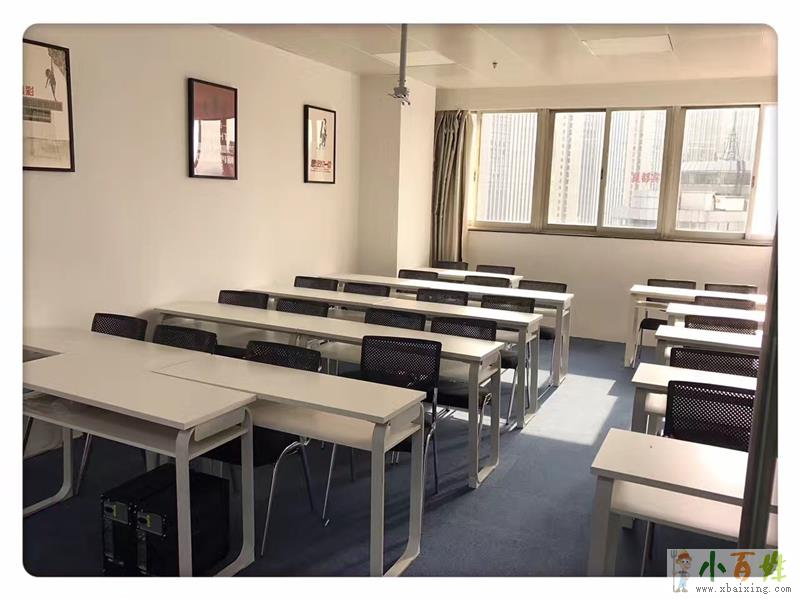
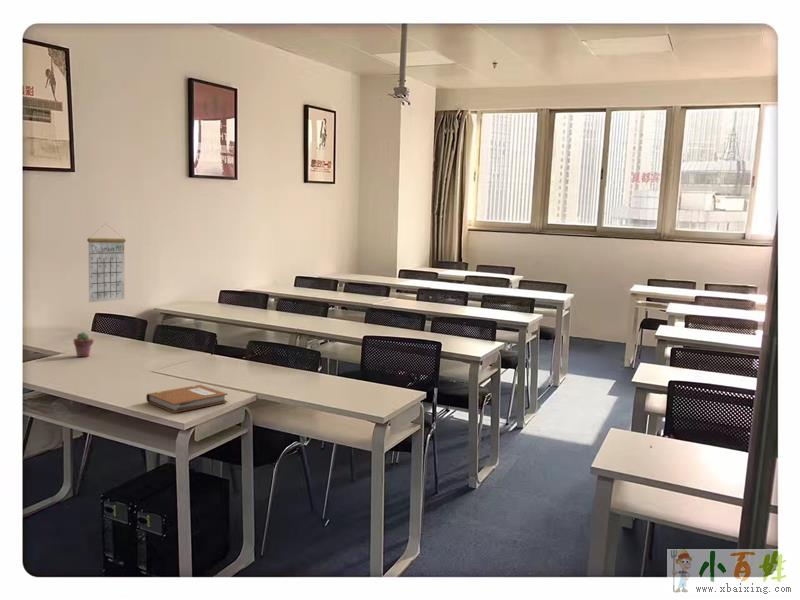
+ notebook [145,384,229,414]
+ potted succulent [73,331,95,358]
+ calendar [86,223,127,303]
